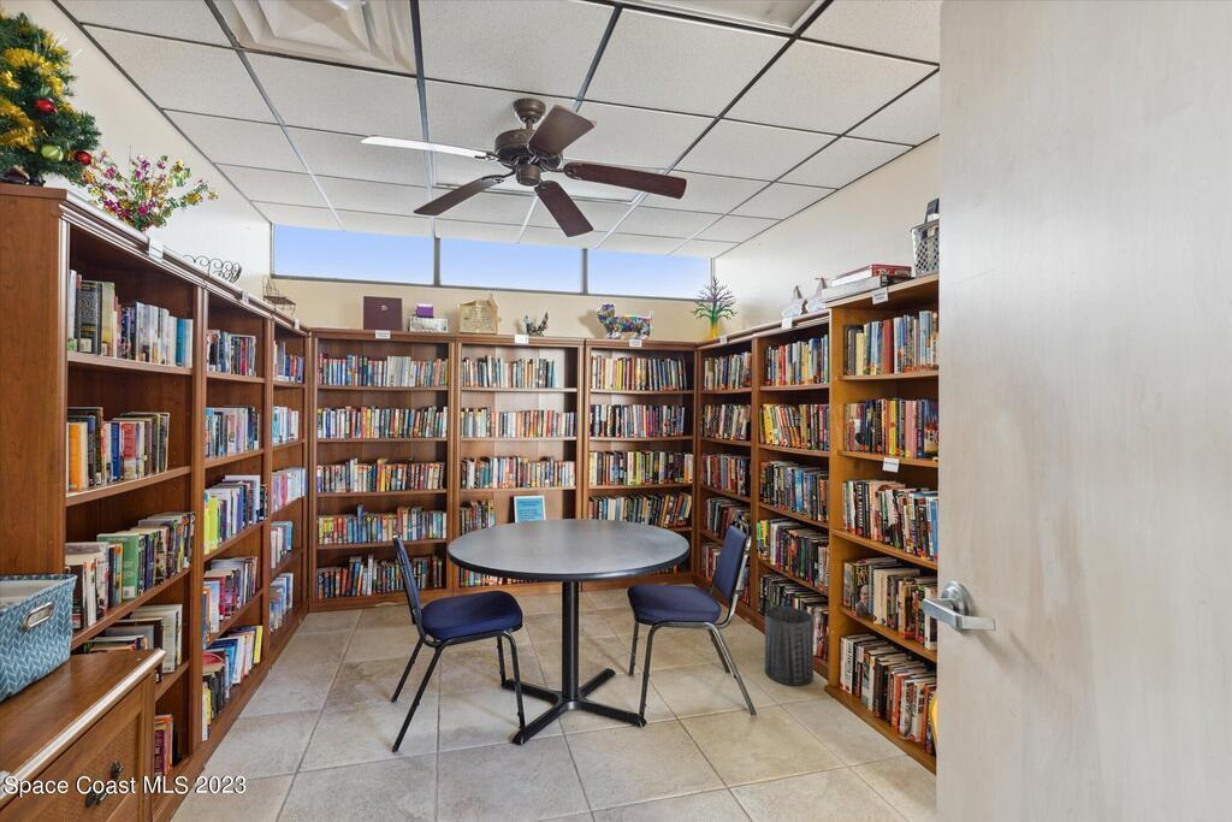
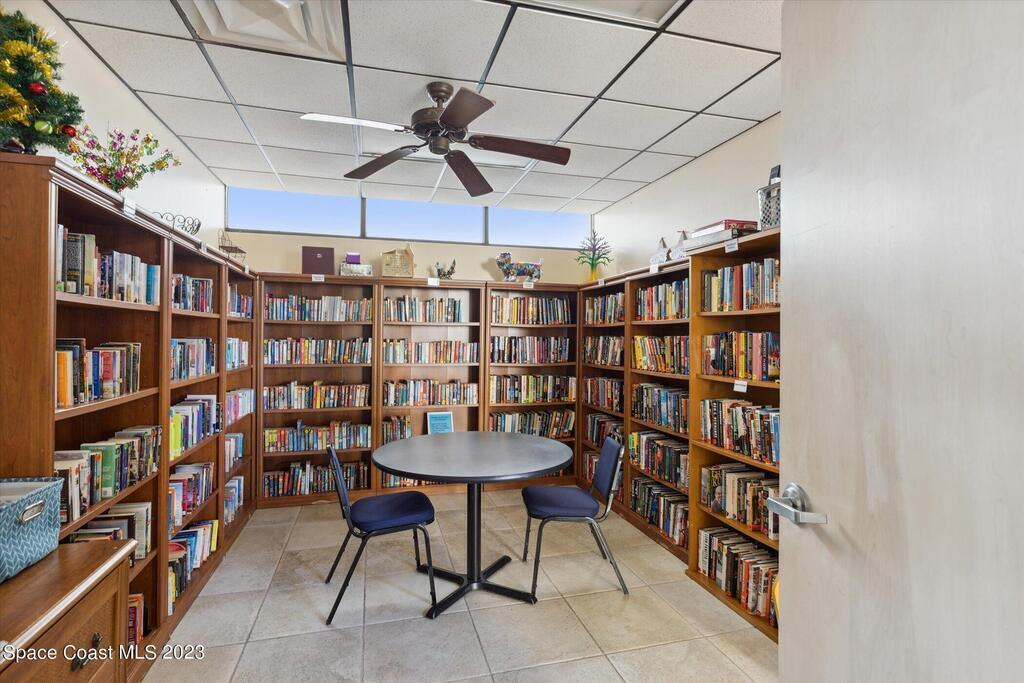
- trash can [764,605,815,687]
